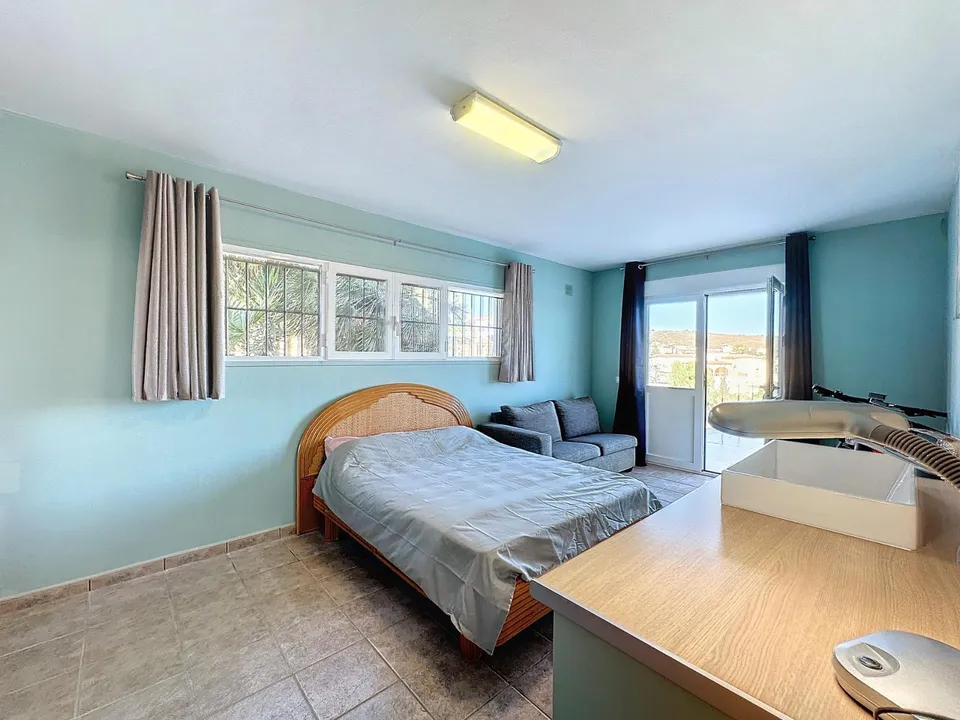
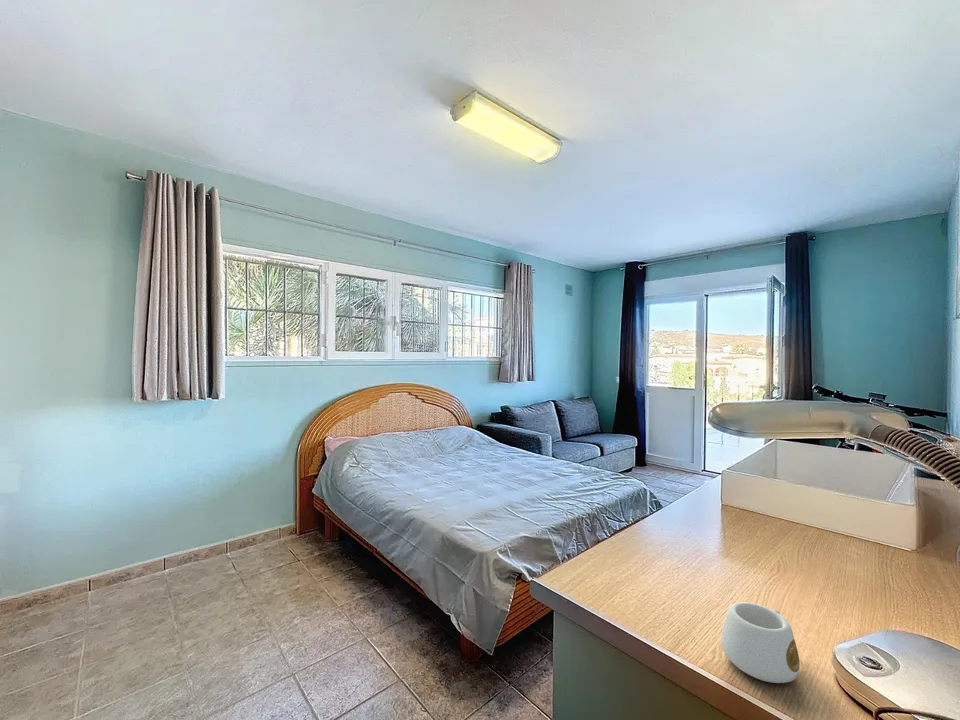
+ mug [721,601,801,684]
